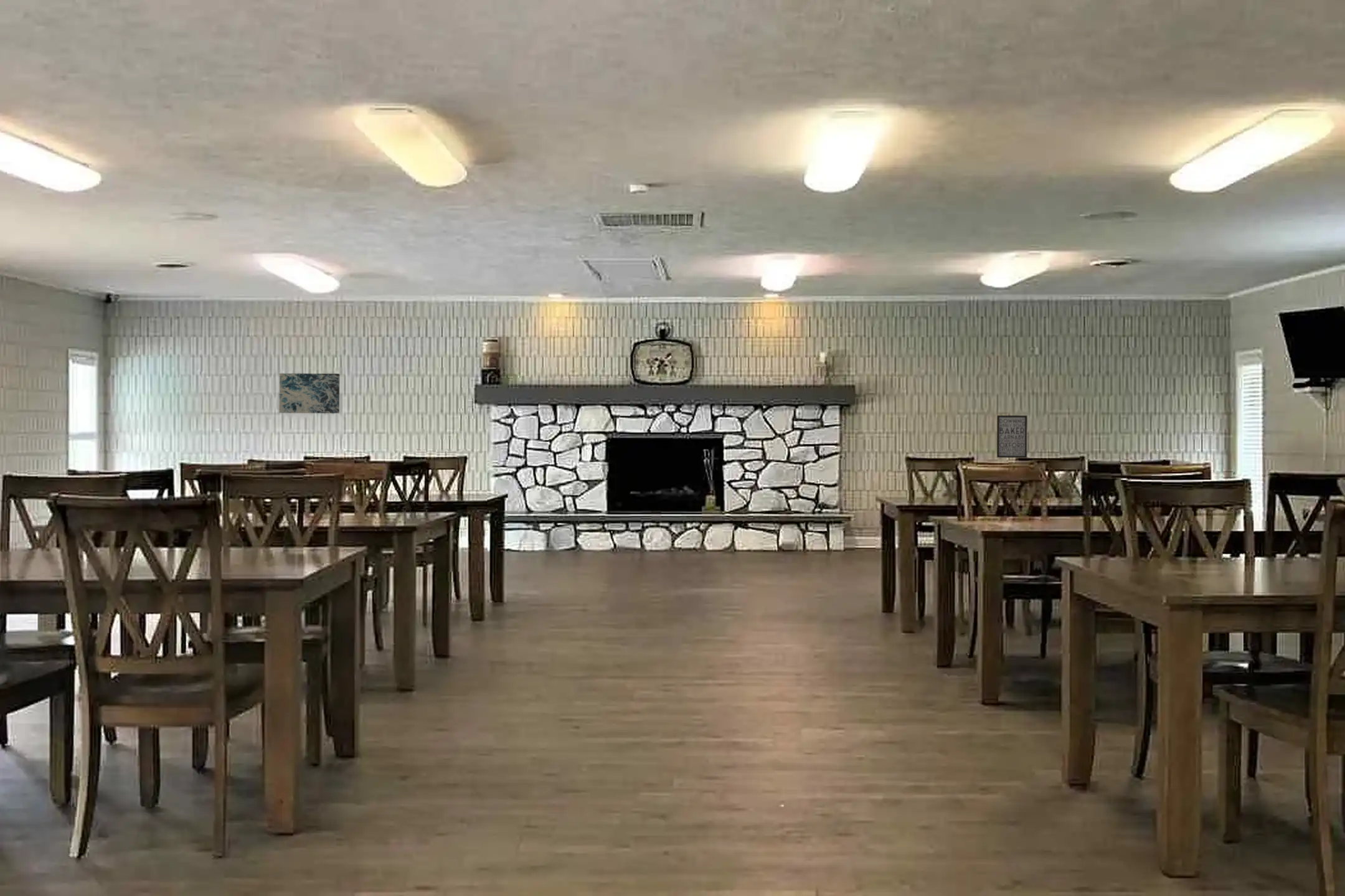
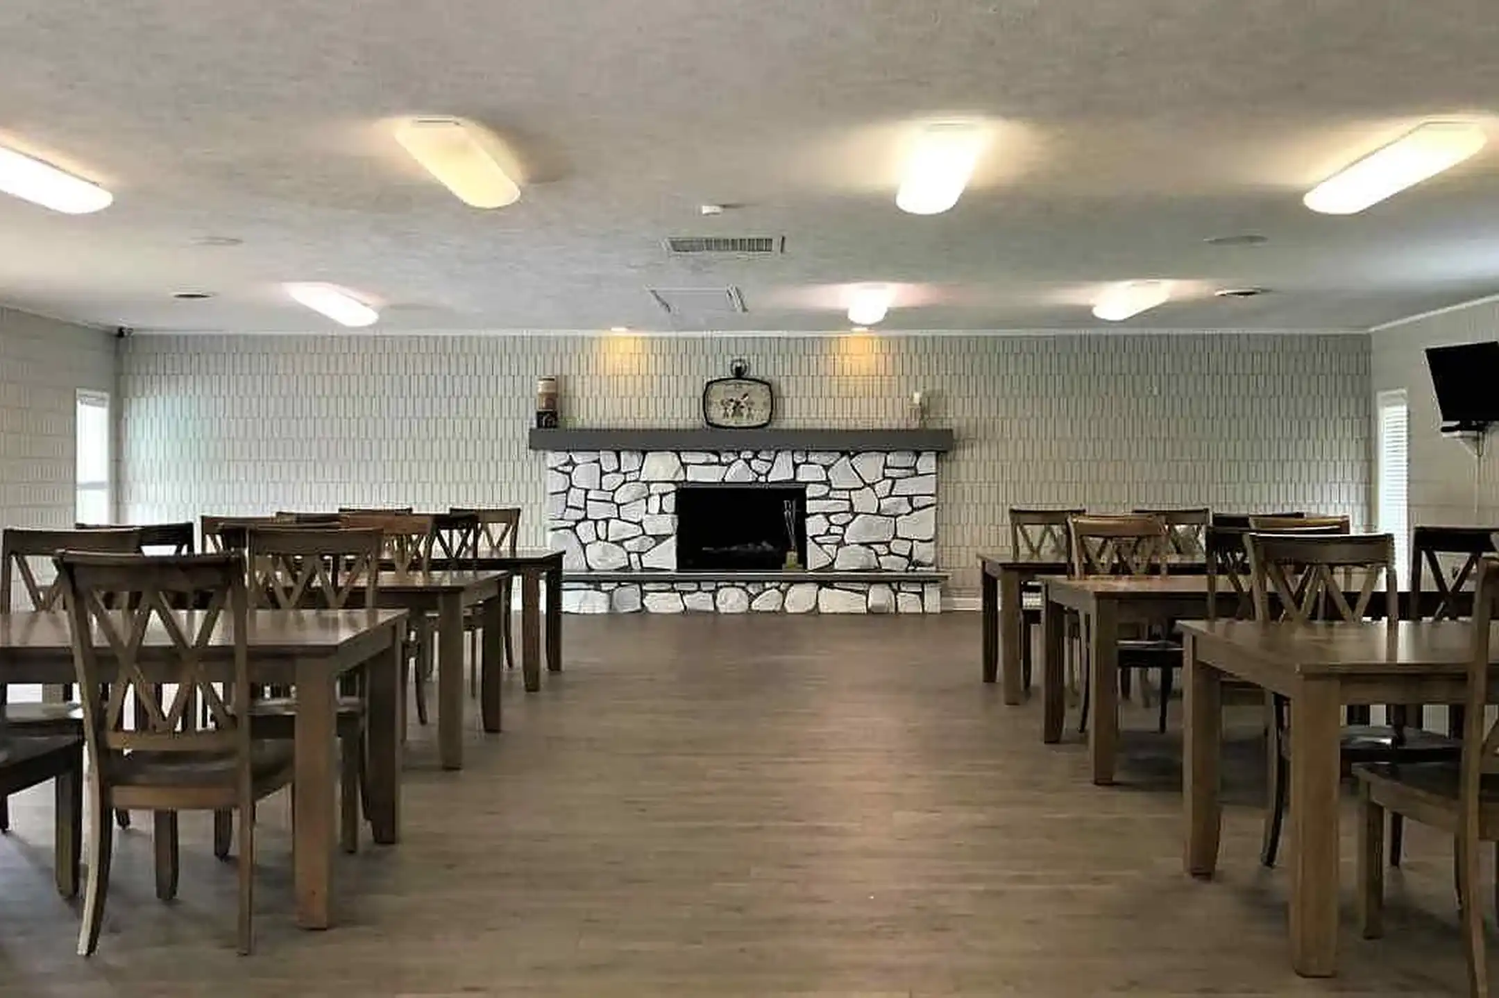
- wall art [278,373,341,414]
- wall art [996,415,1028,458]
